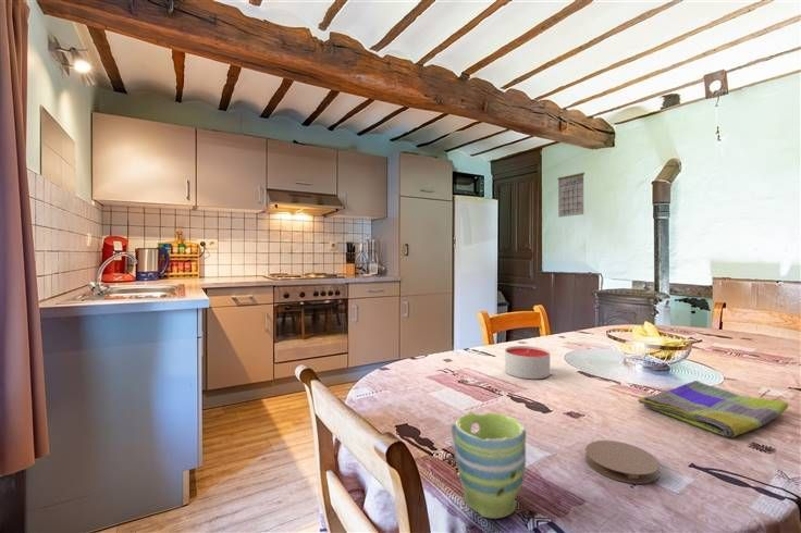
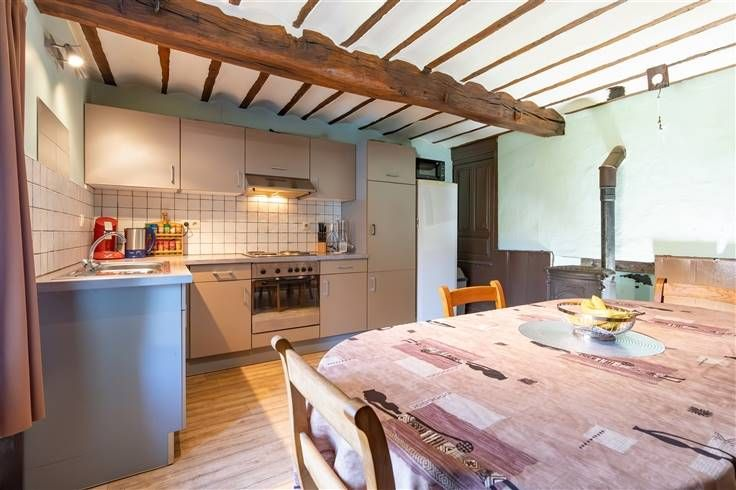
- coaster [584,439,661,485]
- candle [504,345,551,380]
- dish towel [637,380,789,438]
- mug [449,410,527,520]
- calendar [557,169,586,219]
